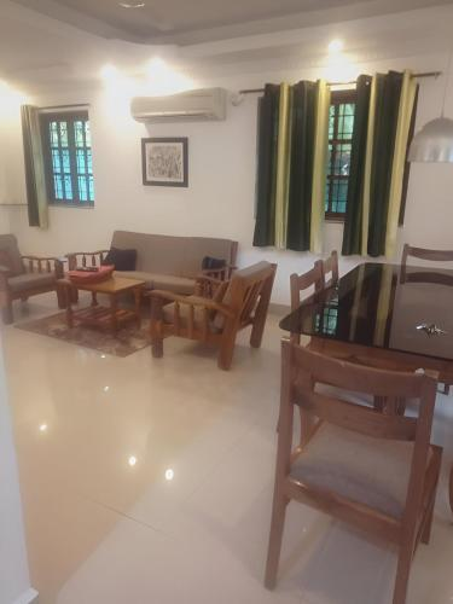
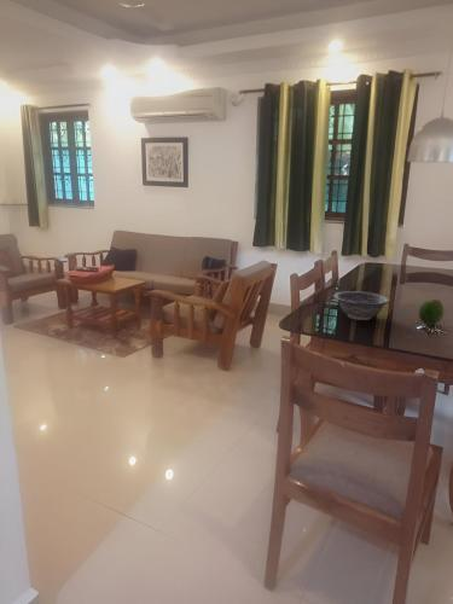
+ fruit [417,298,445,326]
+ decorative bowl [332,290,391,321]
